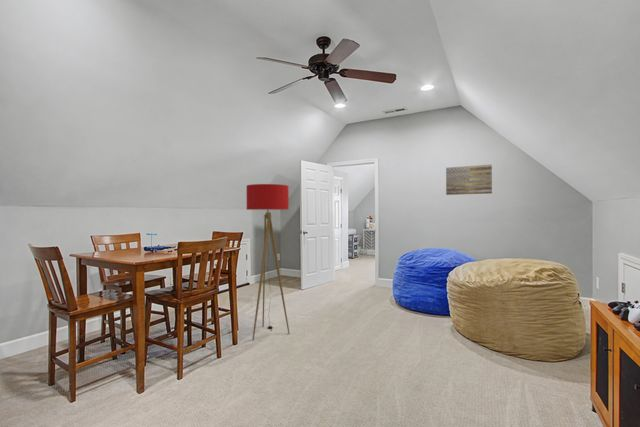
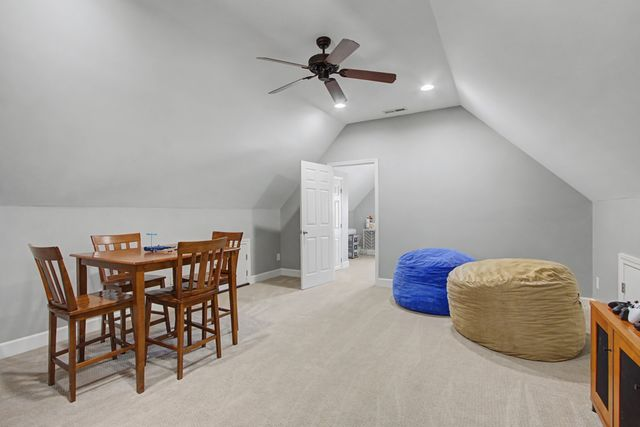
- wall art [445,164,493,196]
- floor lamp [246,183,290,341]
